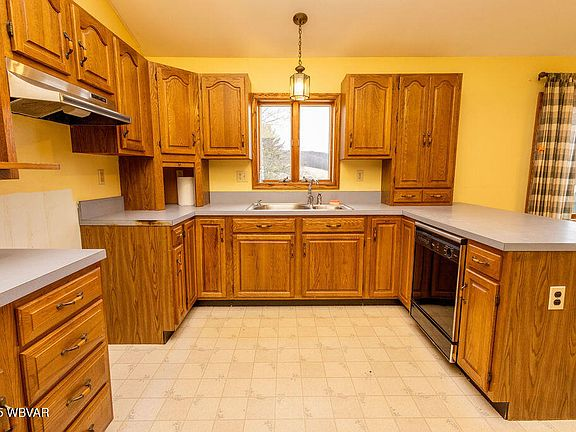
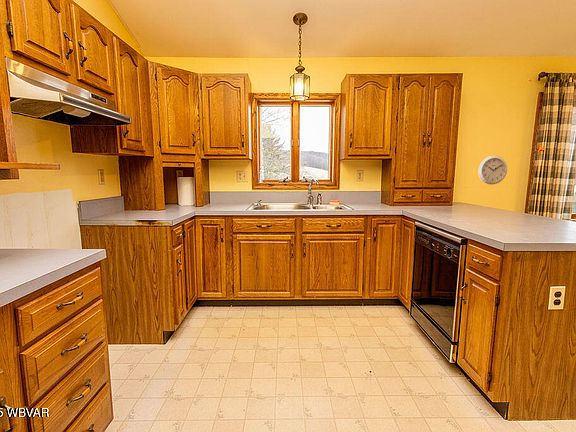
+ wall clock [478,155,508,185]
